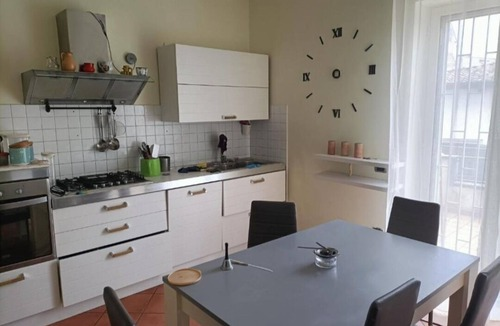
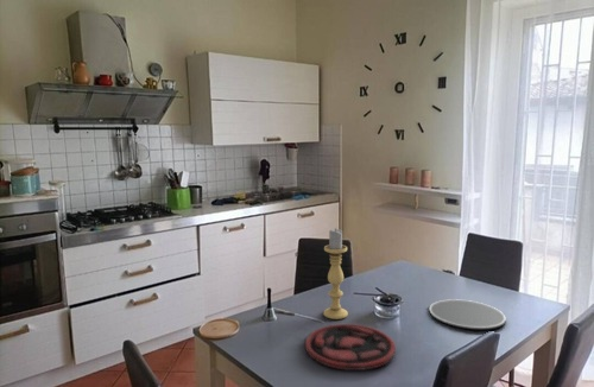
+ plate [304,323,397,372]
+ plate [429,298,506,331]
+ candle holder [322,227,349,321]
